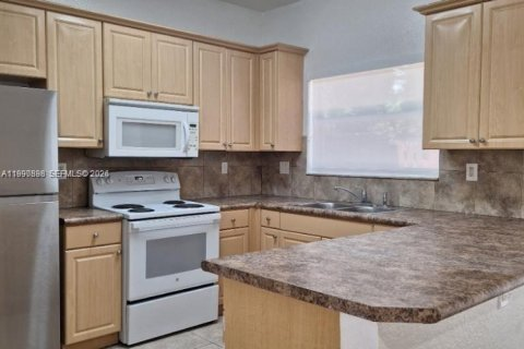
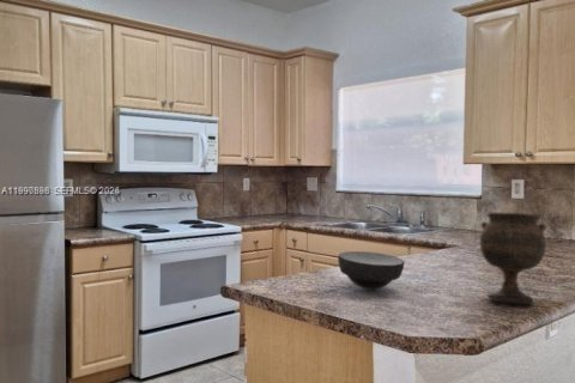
+ bowl [337,250,406,291]
+ goblet [479,211,547,305]
